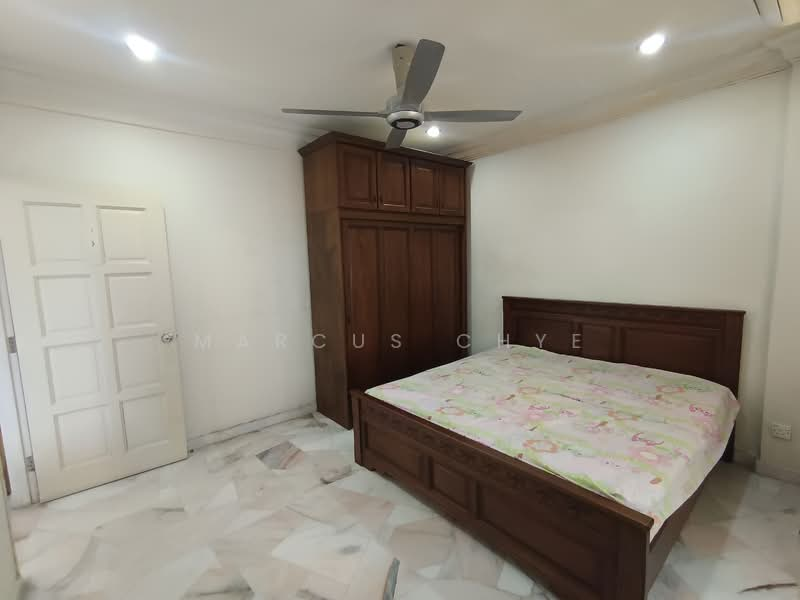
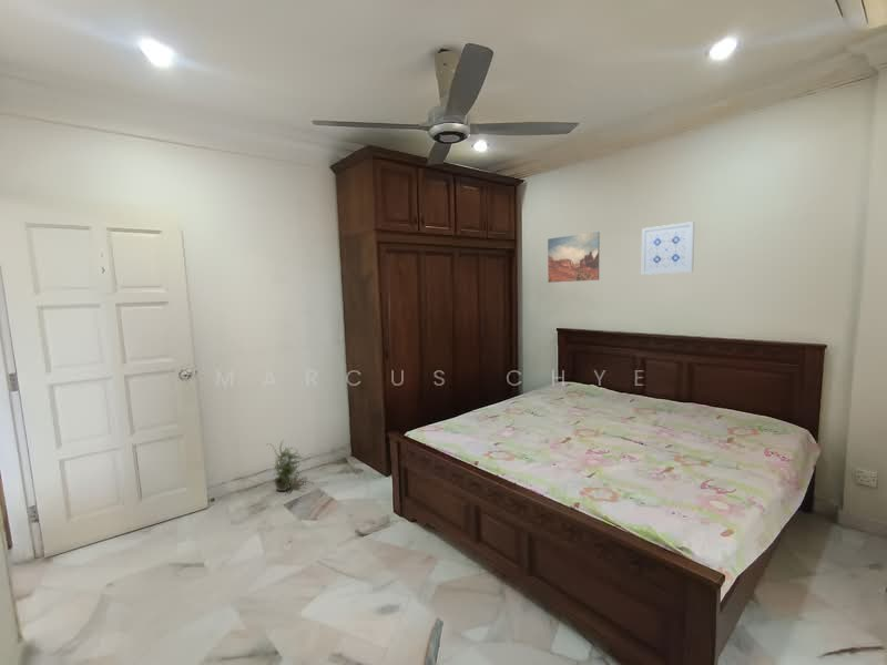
+ wall art [641,221,695,276]
+ wall art [547,231,601,284]
+ potted plant [267,439,307,492]
